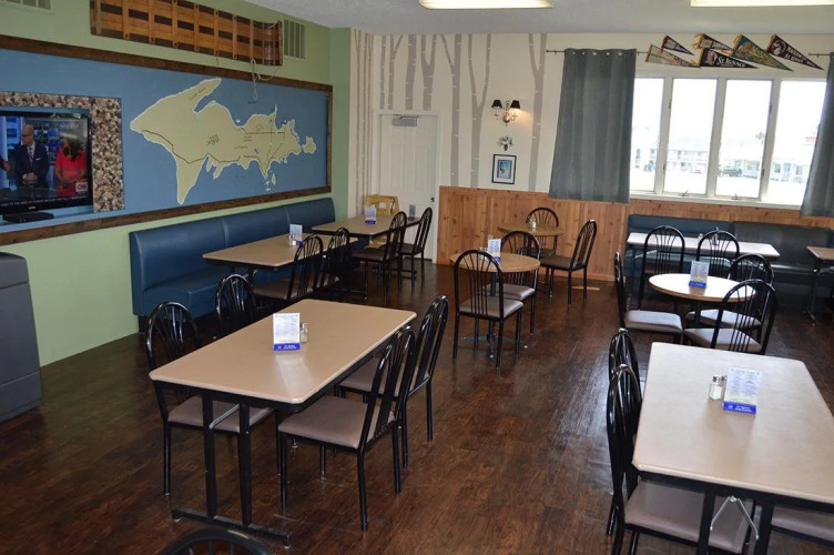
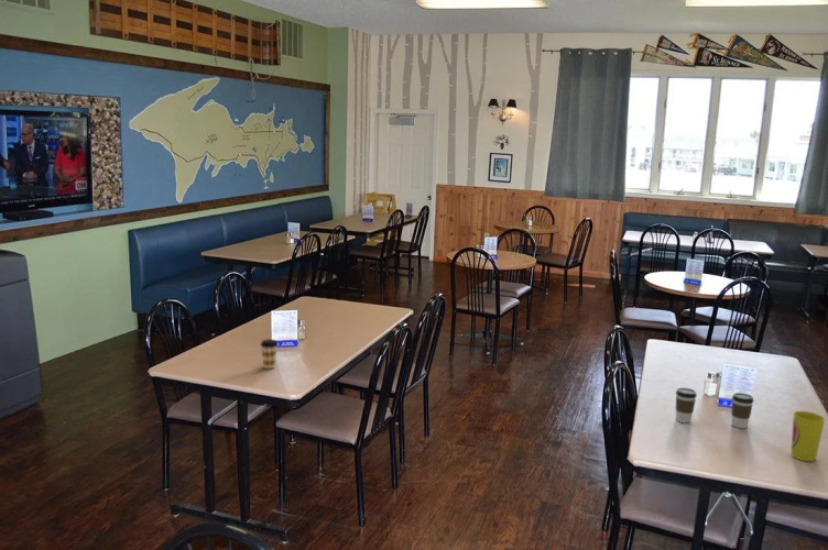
+ coffee cup [675,387,698,424]
+ coffee cup [260,338,280,370]
+ cup [789,410,826,462]
+ coffee cup [730,392,754,429]
